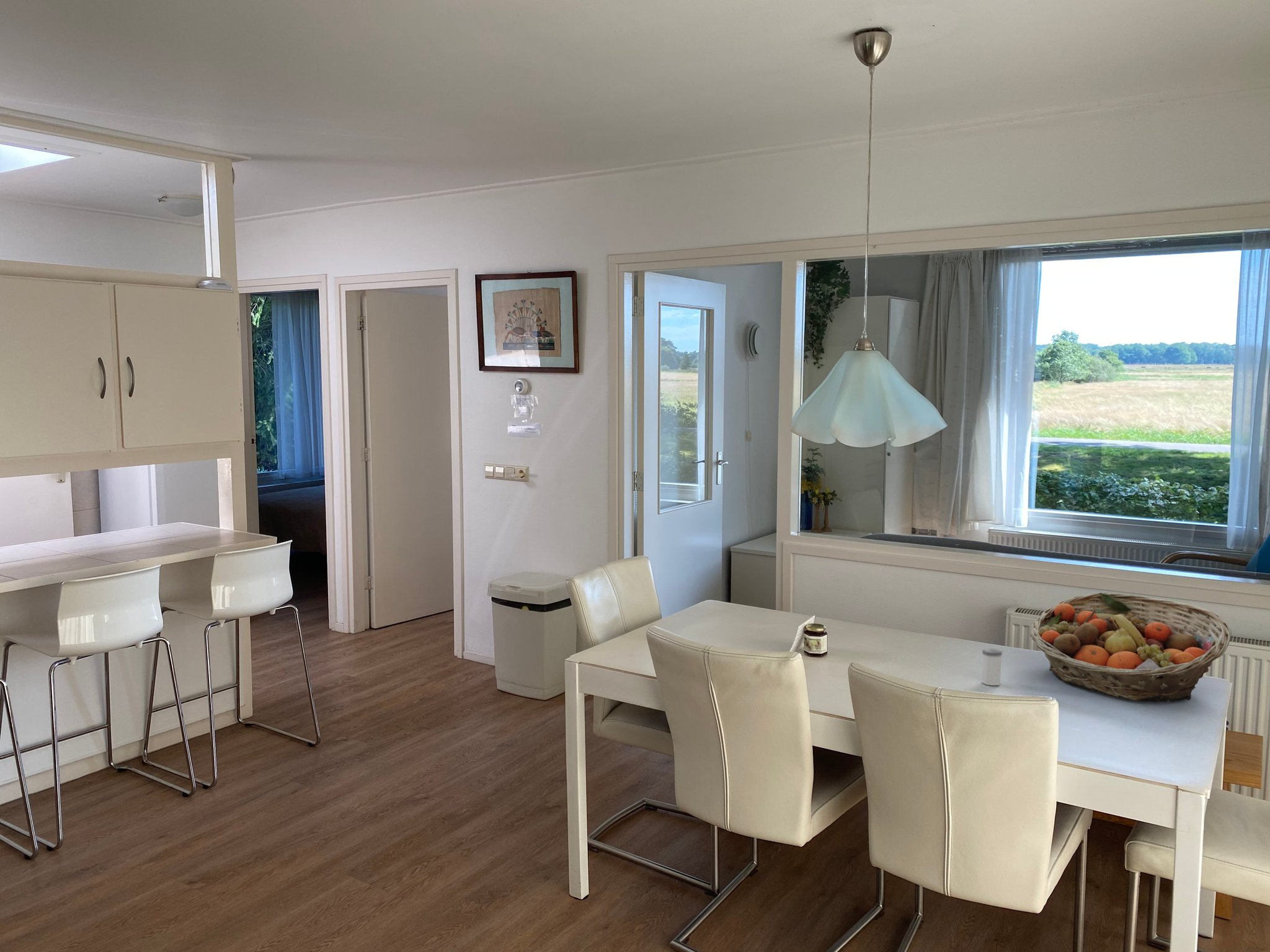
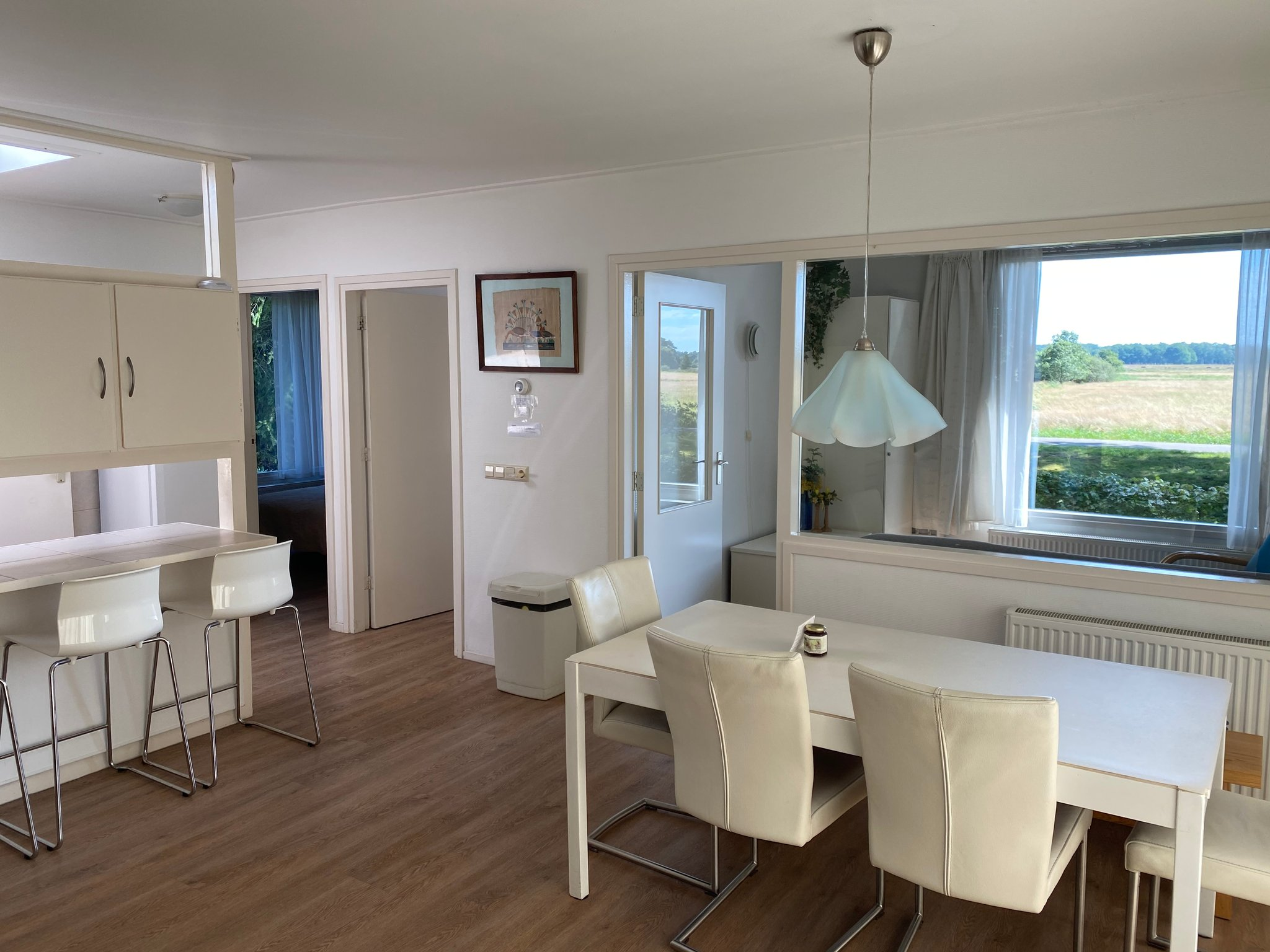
- salt shaker [982,648,1003,686]
- fruit basket [1029,592,1232,702]
